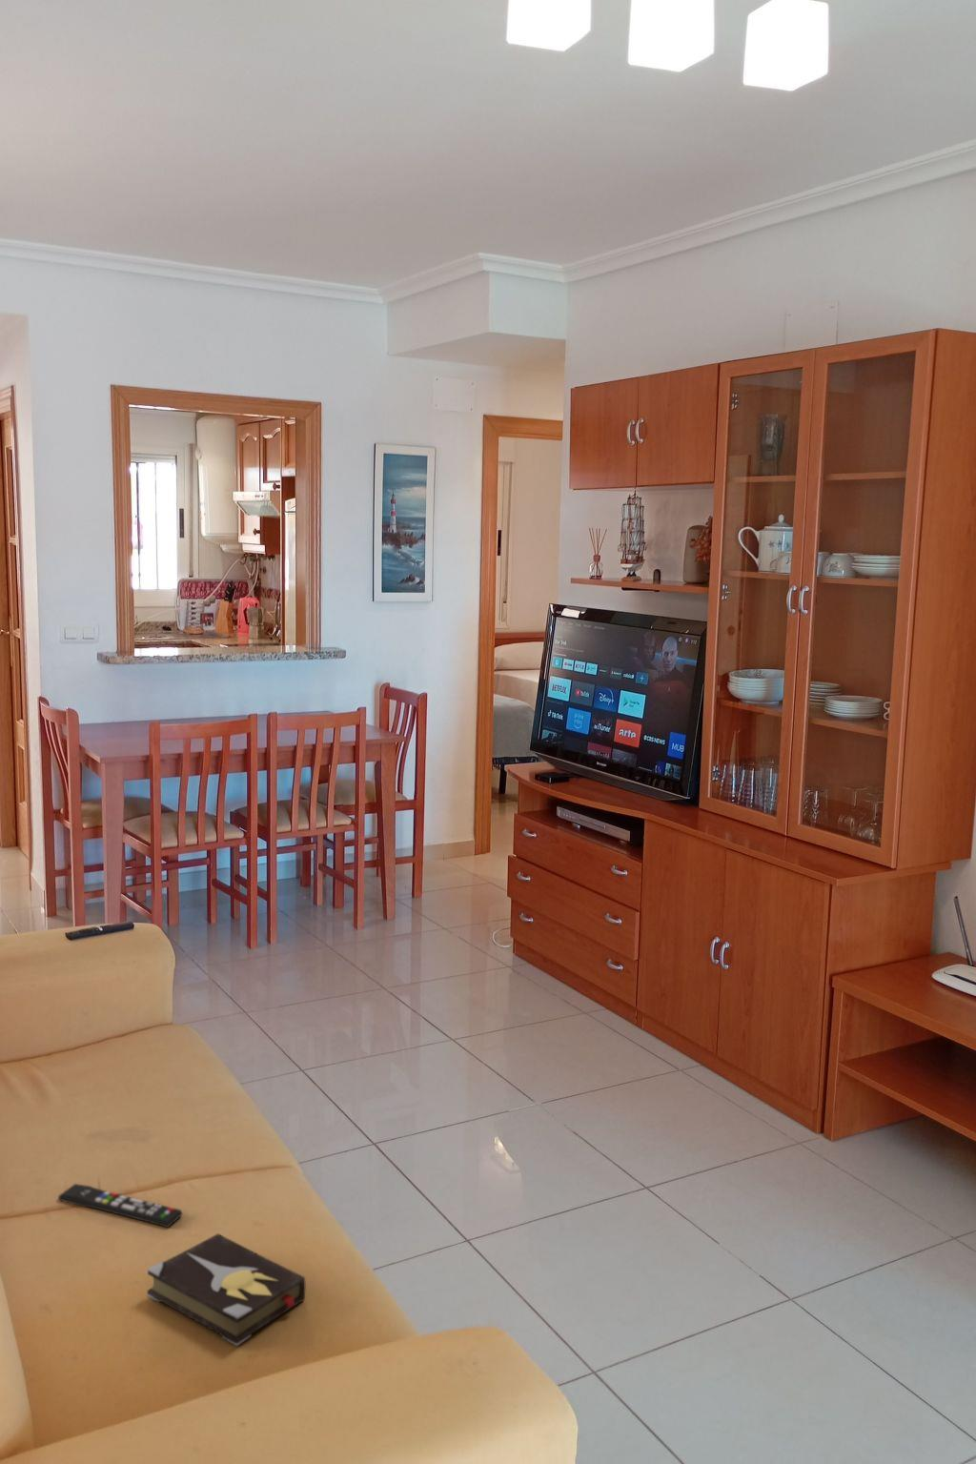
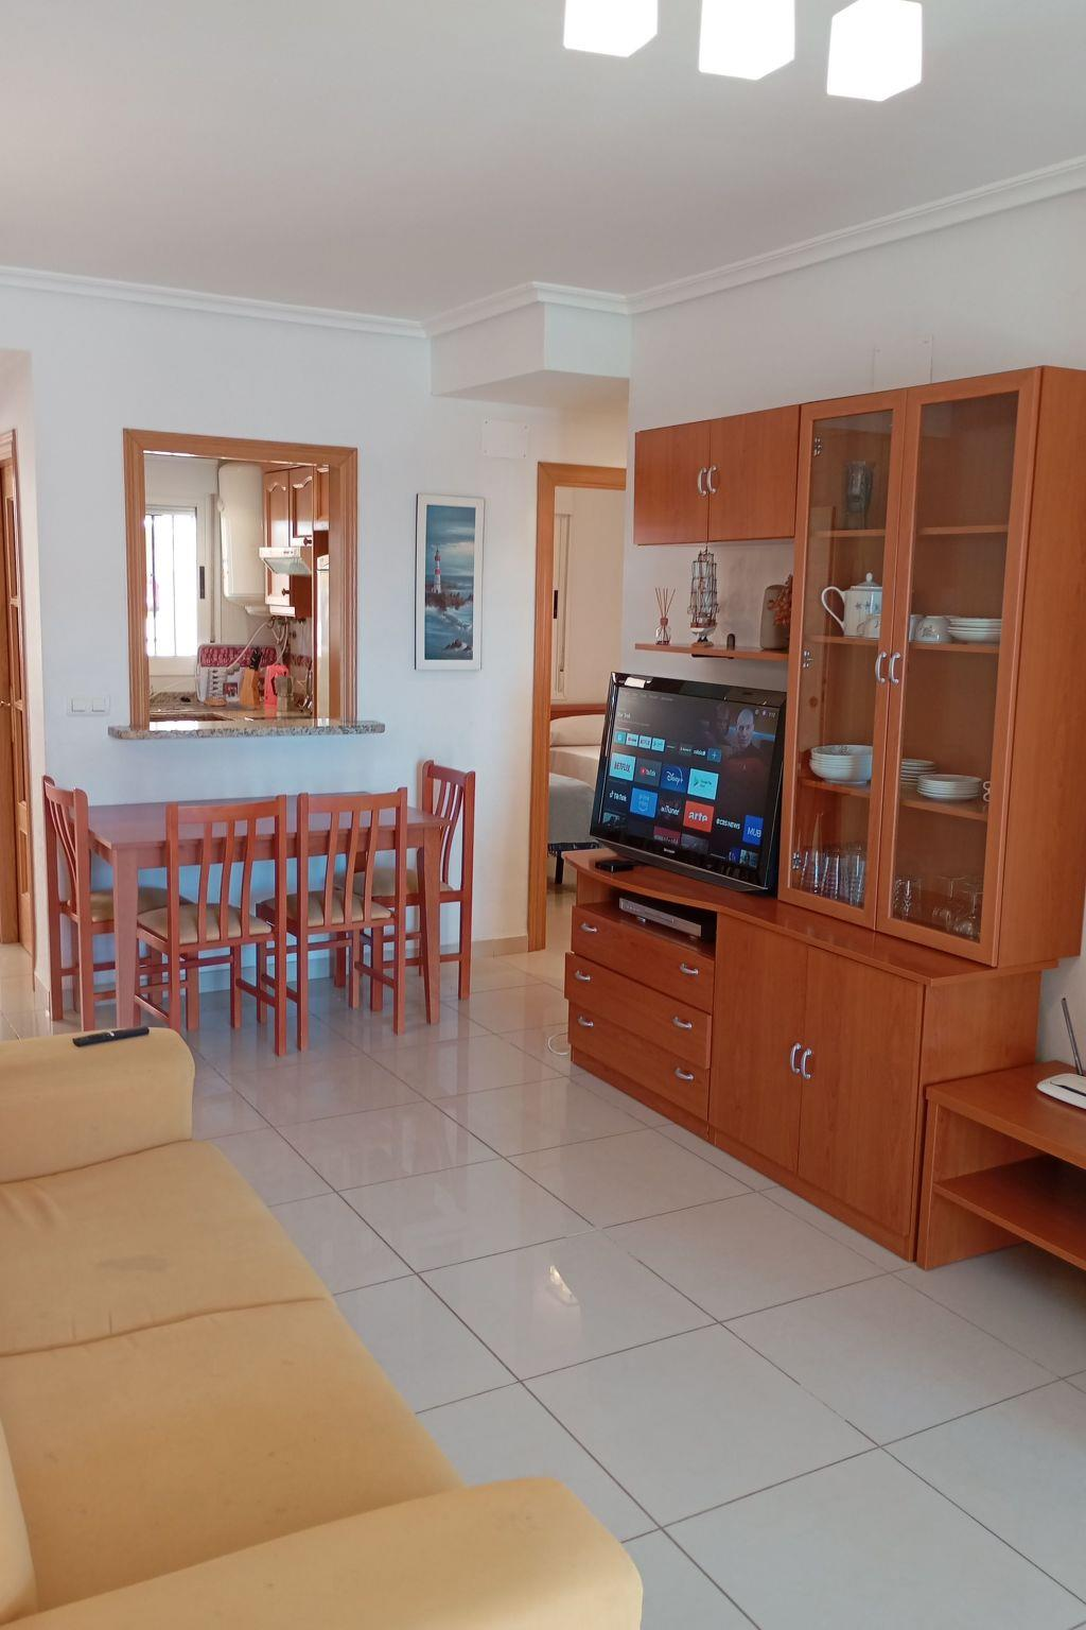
- remote control [57,1183,183,1229]
- hardback book [146,1232,306,1346]
